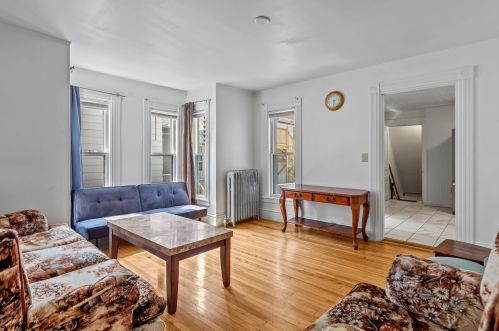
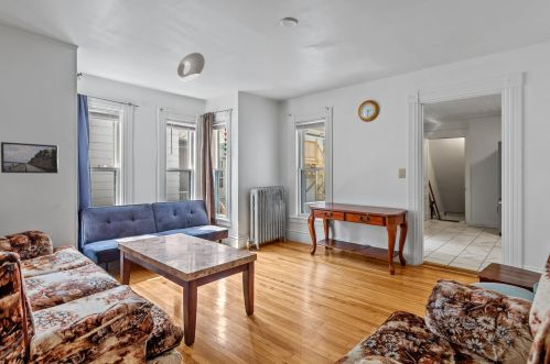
+ ceiling light [176,52,206,81]
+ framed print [0,141,60,175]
